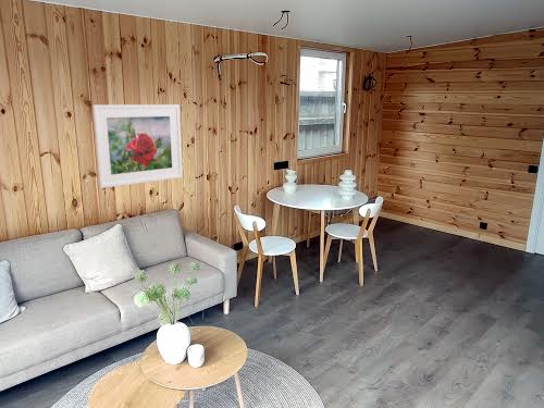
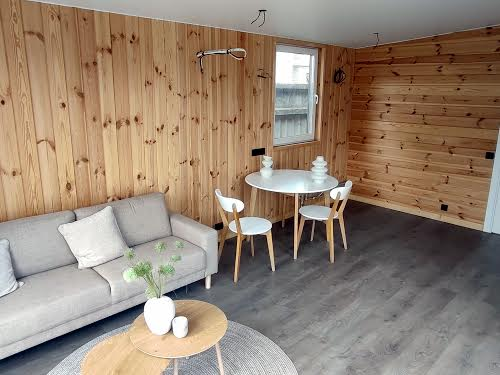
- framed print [91,103,183,189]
